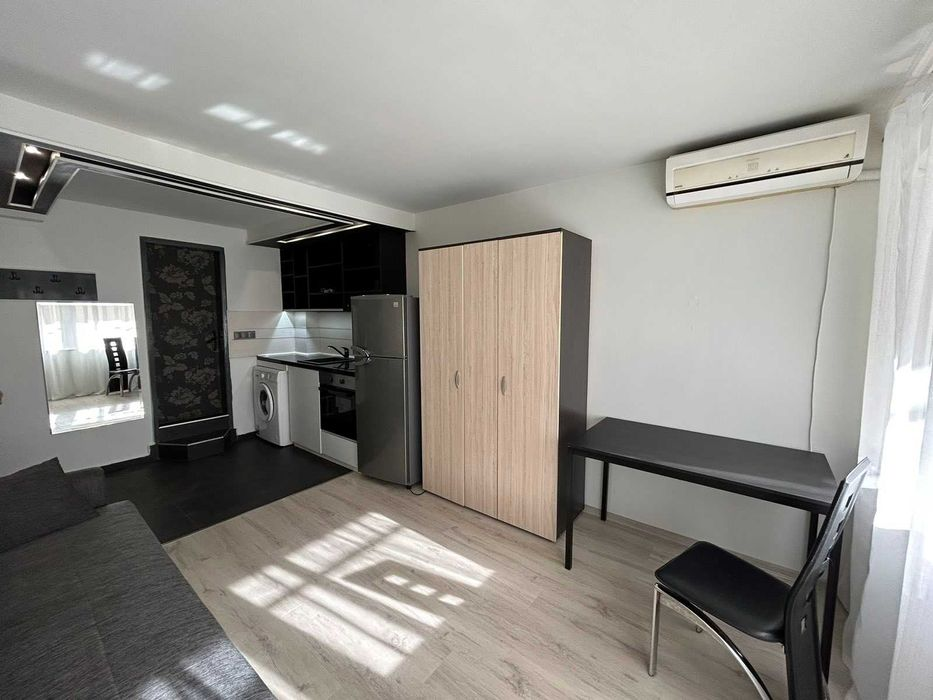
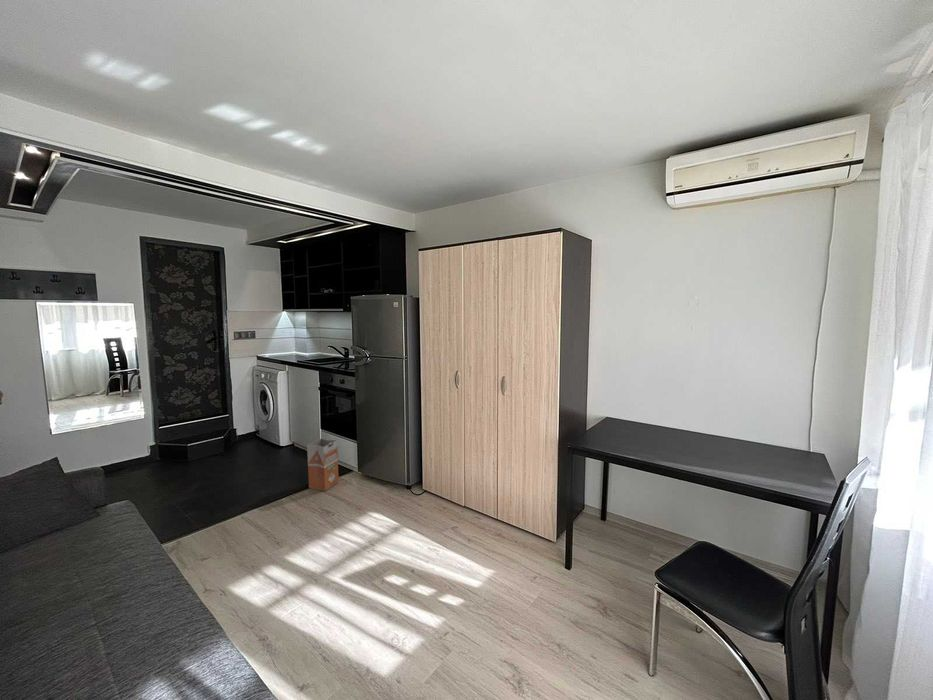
+ waste bin [306,437,340,492]
